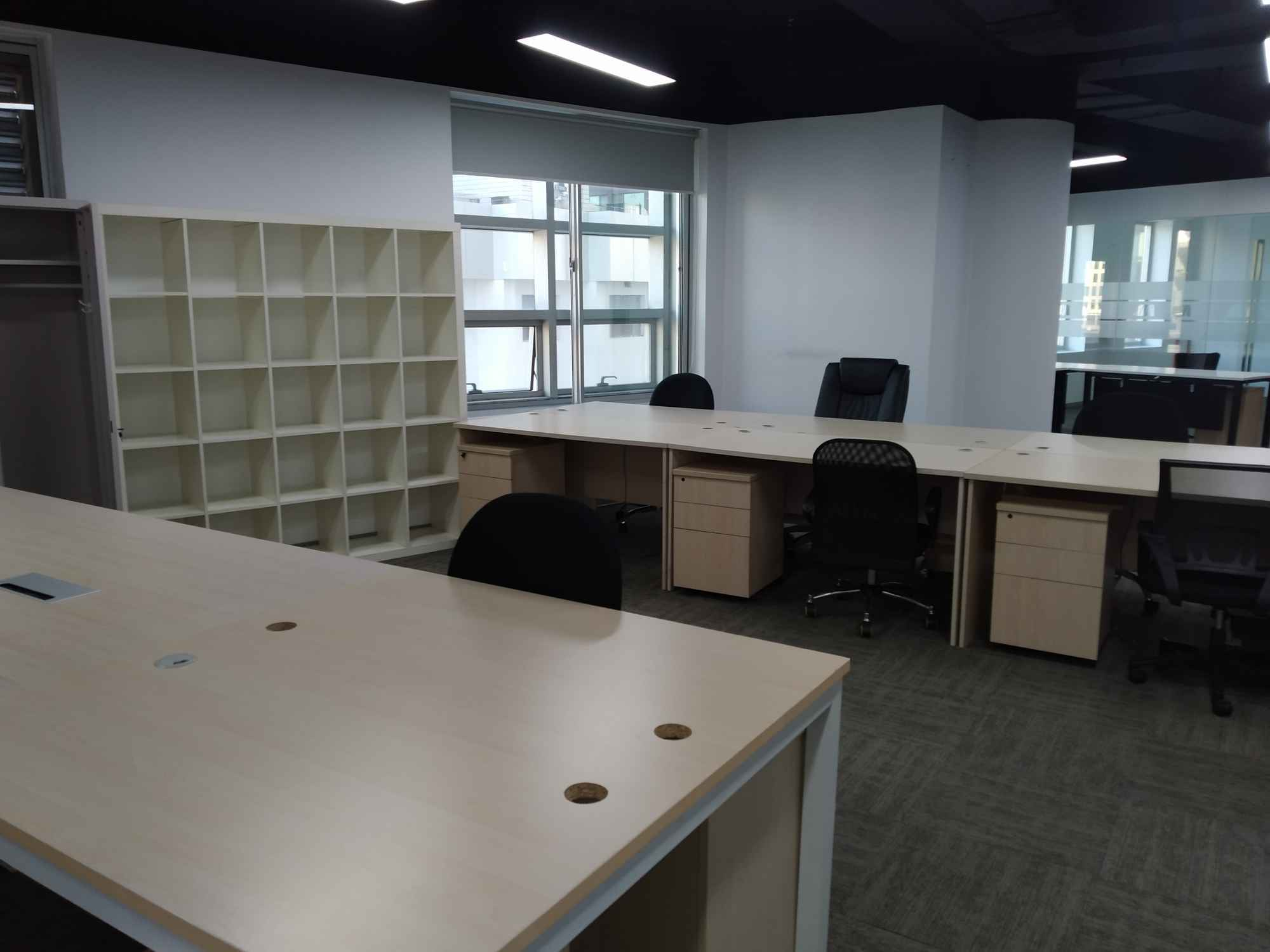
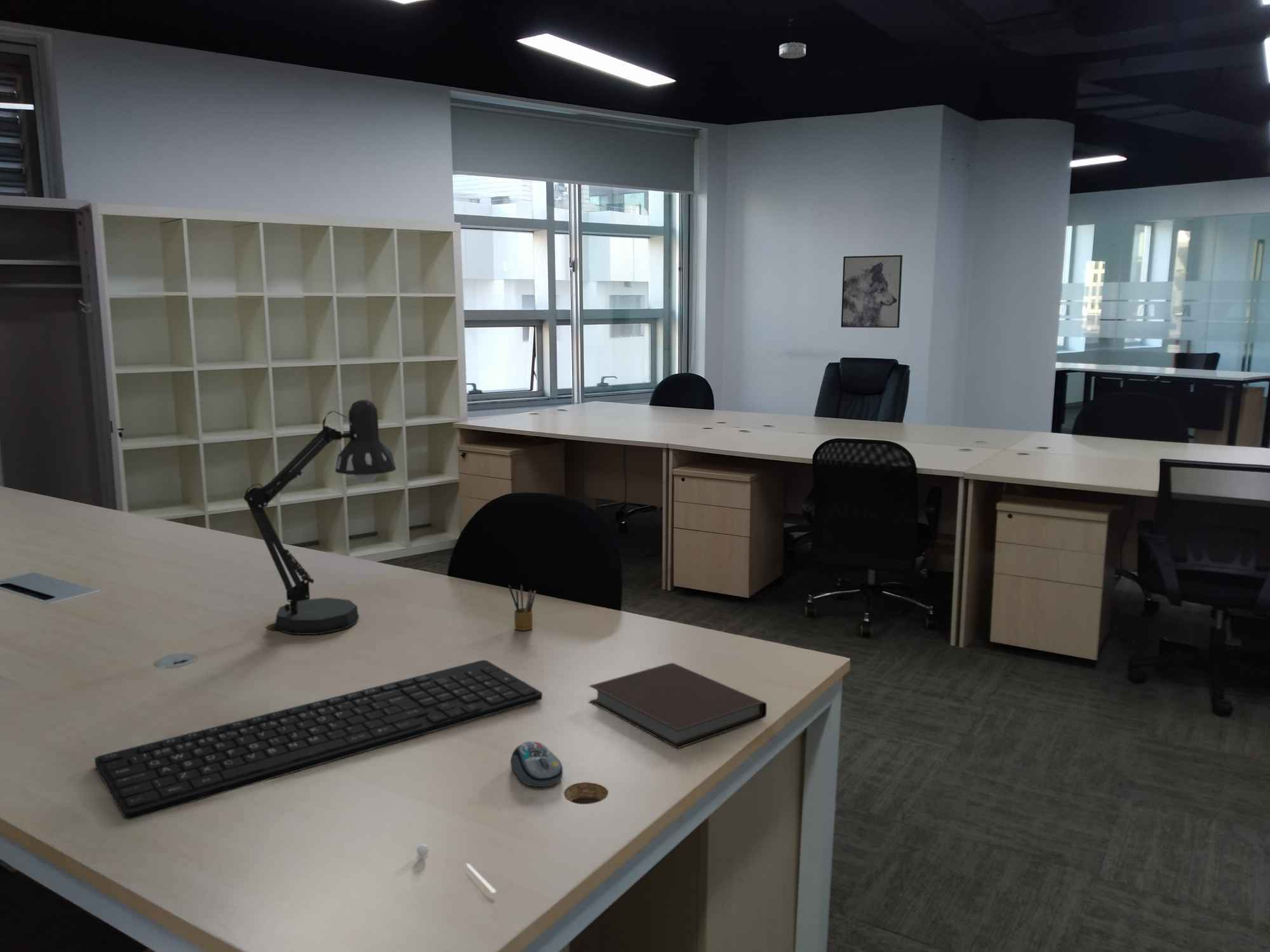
+ keyboard [94,659,543,820]
+ wall art [841,255,903,328]
+ computer mouse [510,741,563,788]
+ smoke detector [779,41,806,59]
+ notebook [588,663,767,749]
+ pen [416,843,496,894]
+ pencil box [508,584,537,631]
+ desk lamp [243,399,397,635]
